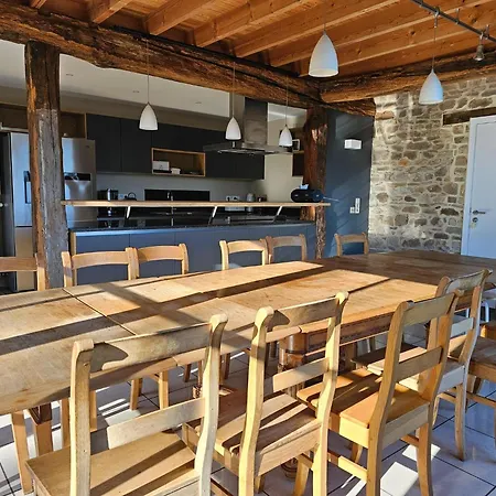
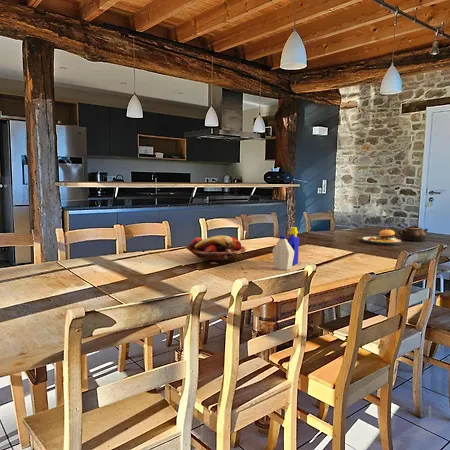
+ fruit basket [185,235,247,263]
+ bottle [271,226,300,271]
+ plate [361,225,403,246]
+ teapot [397,224,429,242]
